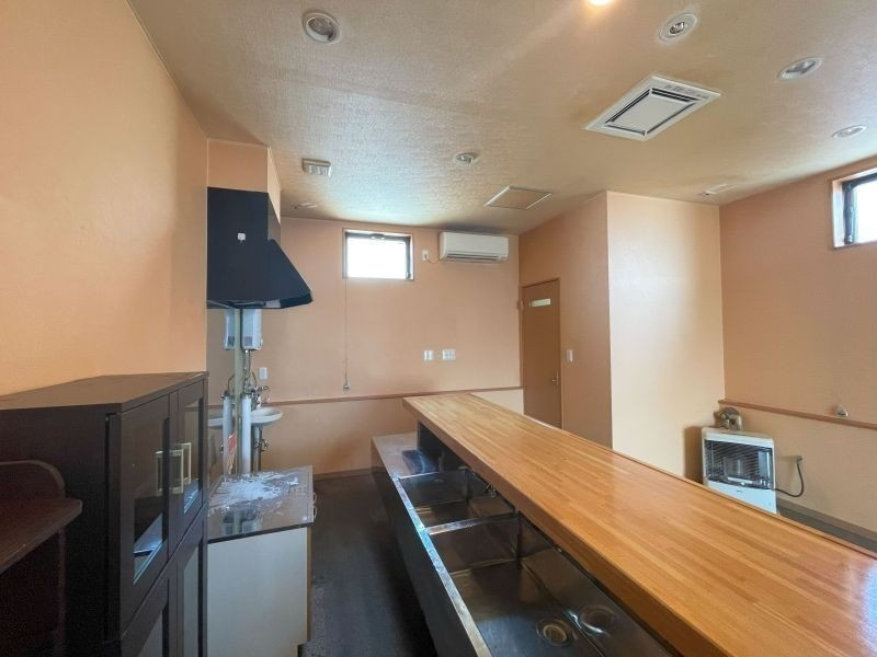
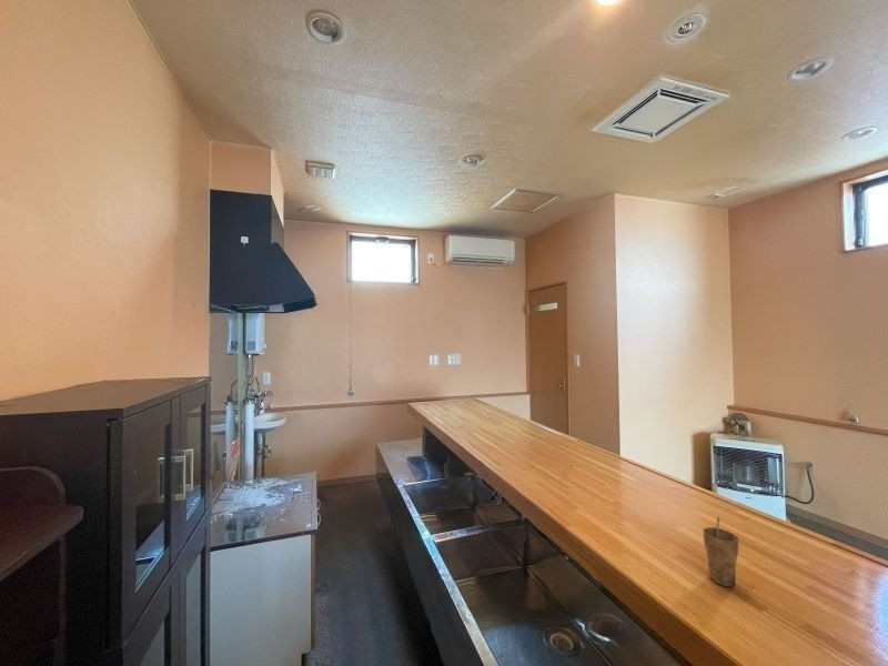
+ cup [702,516,739,587]
